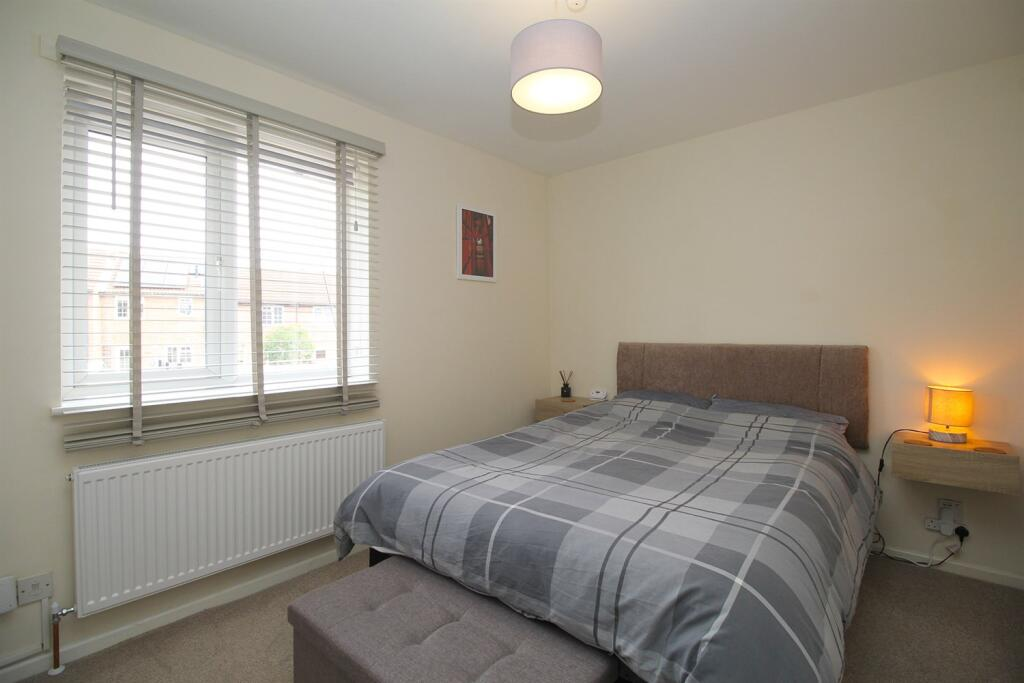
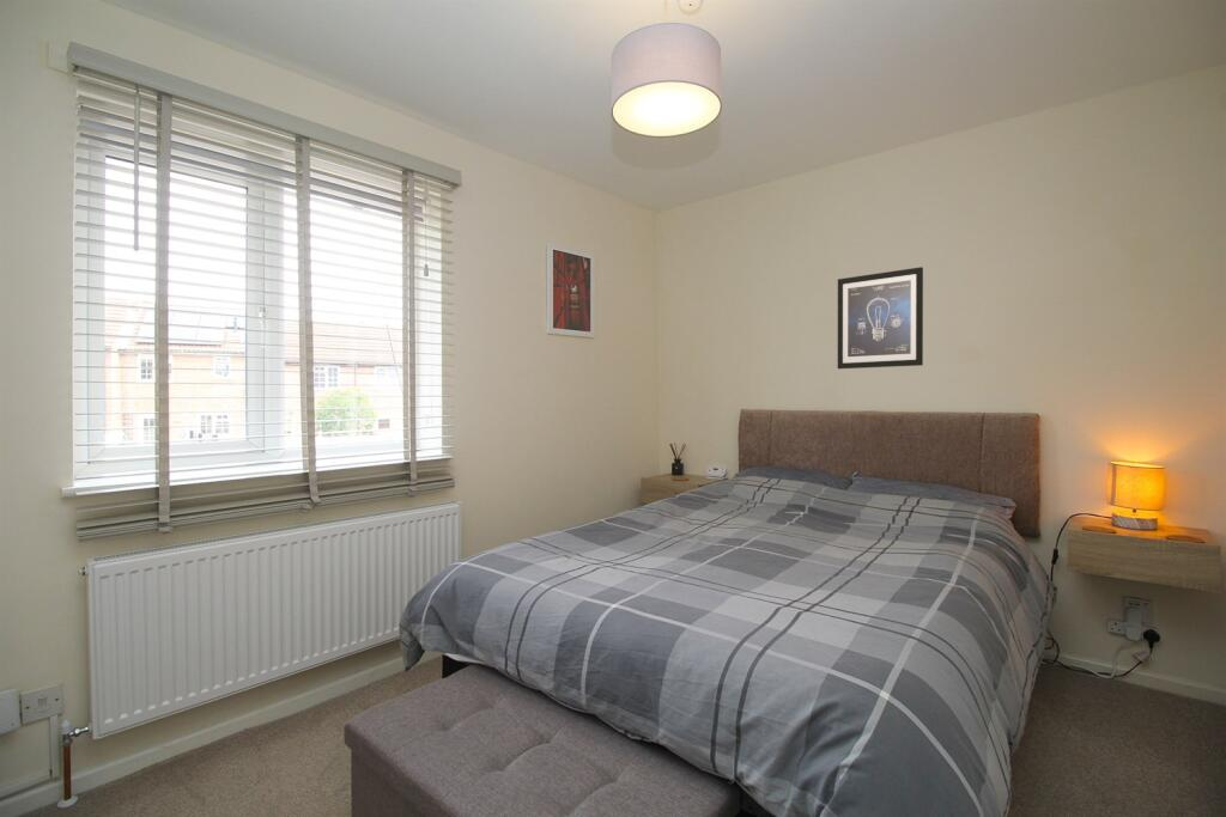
+ wall art [837,266,924,370]
